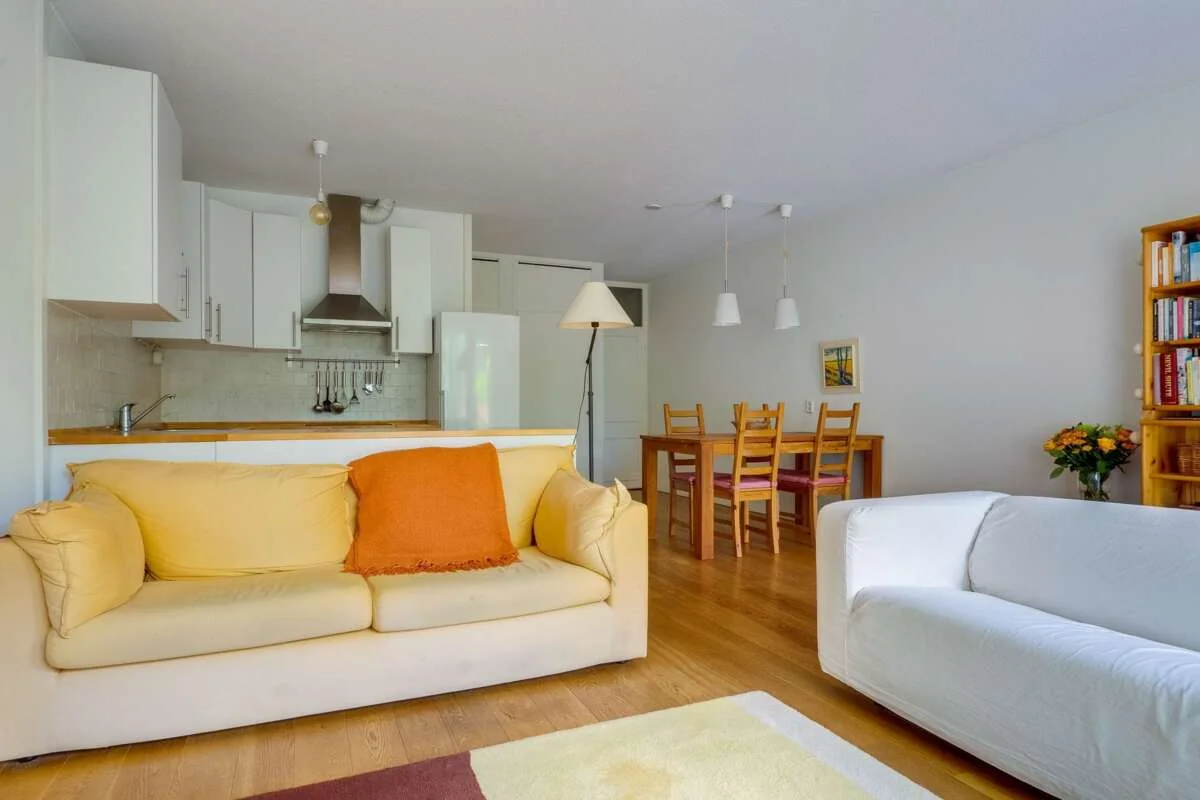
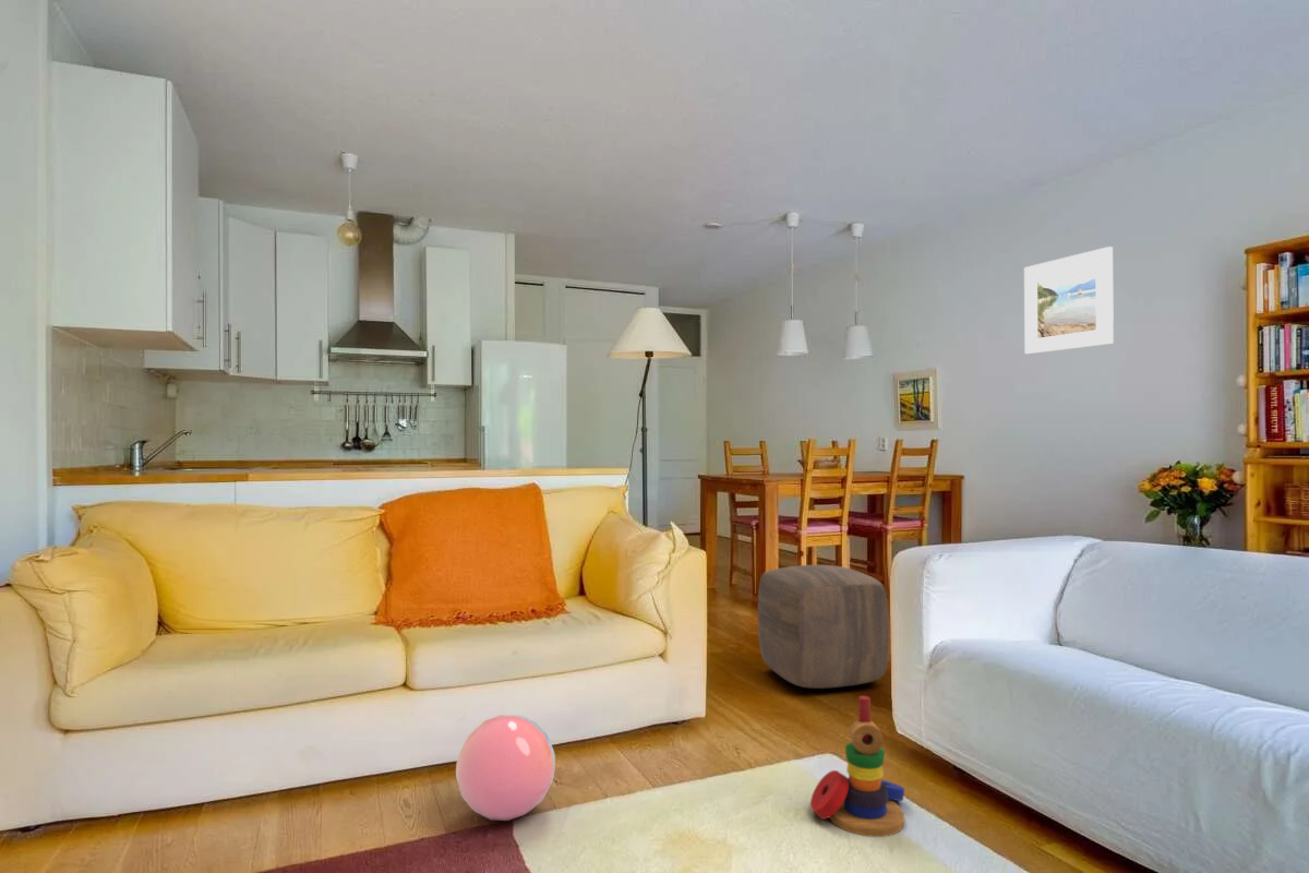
+ ottoman [757,564,890,690]
+ stacking toy [809,695,905,838]
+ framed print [1023,246,1115,355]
+ ball [455,714,556,822]
